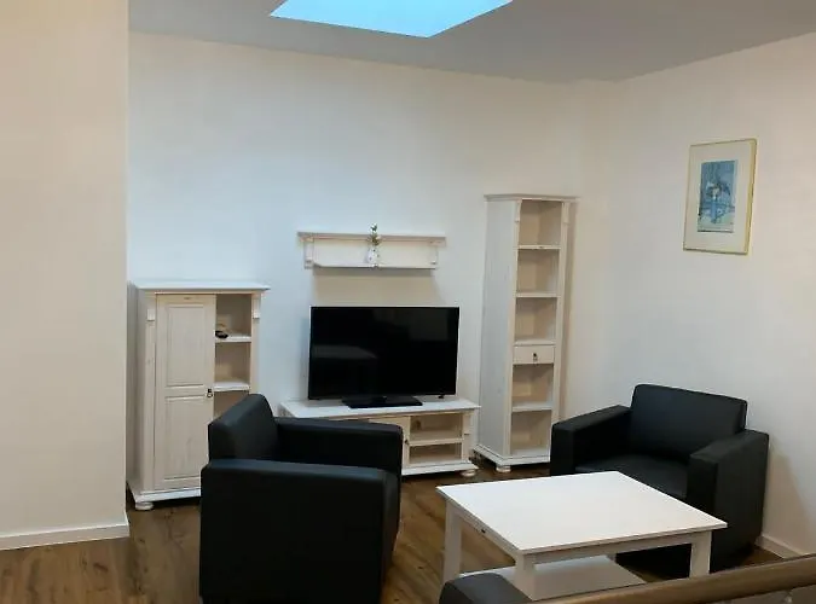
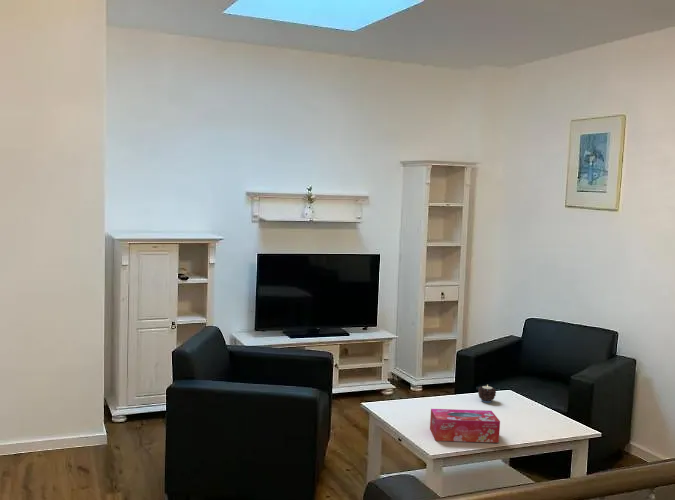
+ candle [477,384,497,403]
+ tissue box [429,408,501,444]
